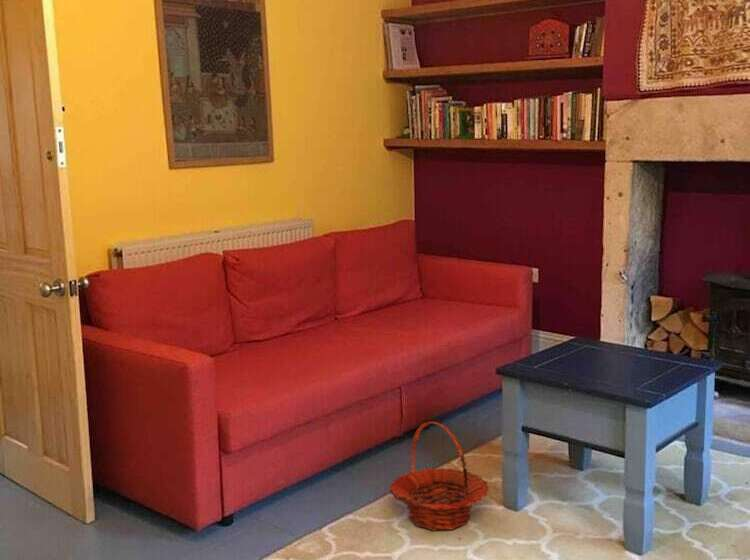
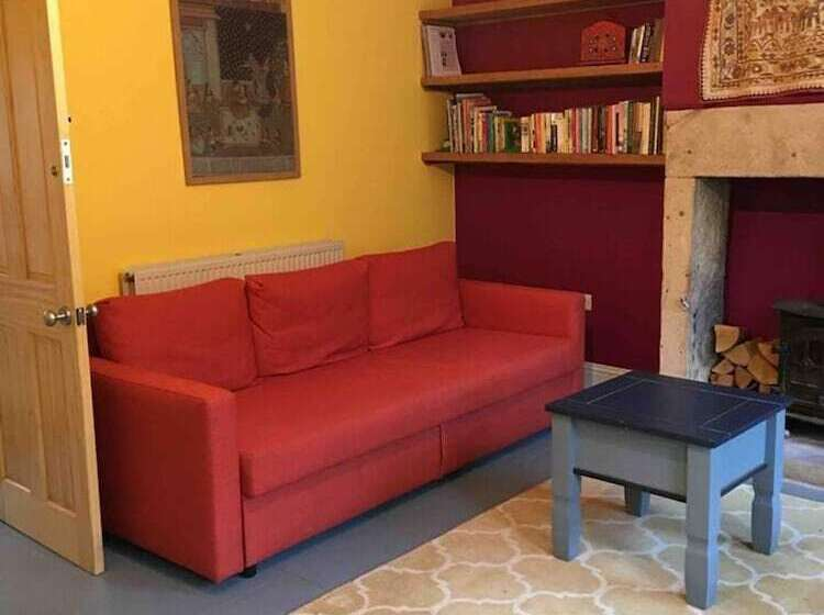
- basket [388,421,490,532]
